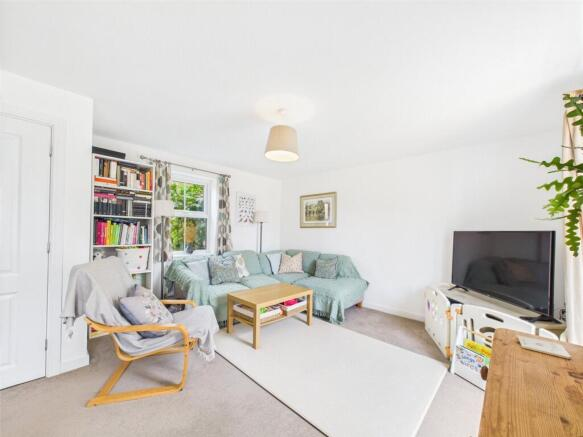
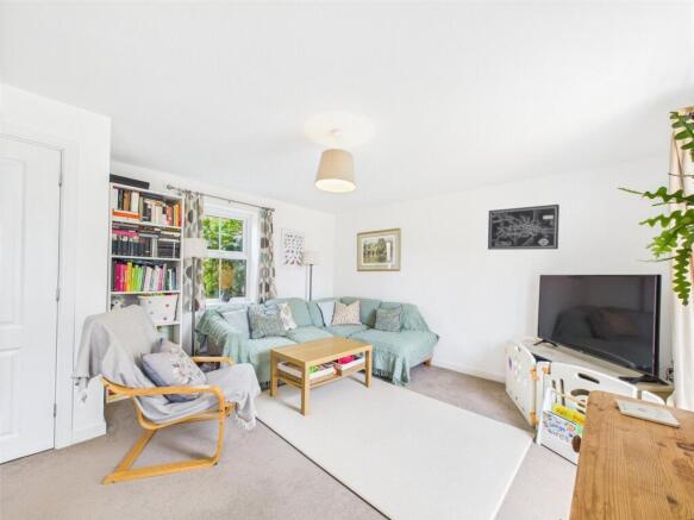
+ wall art [487,203,561,251]
